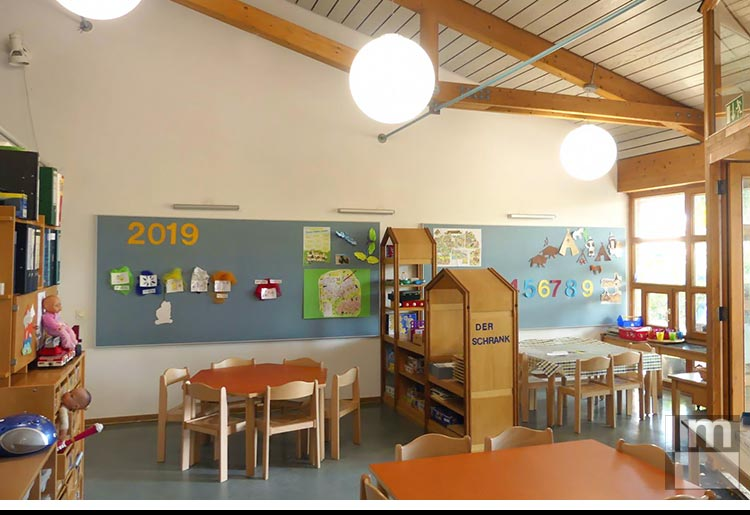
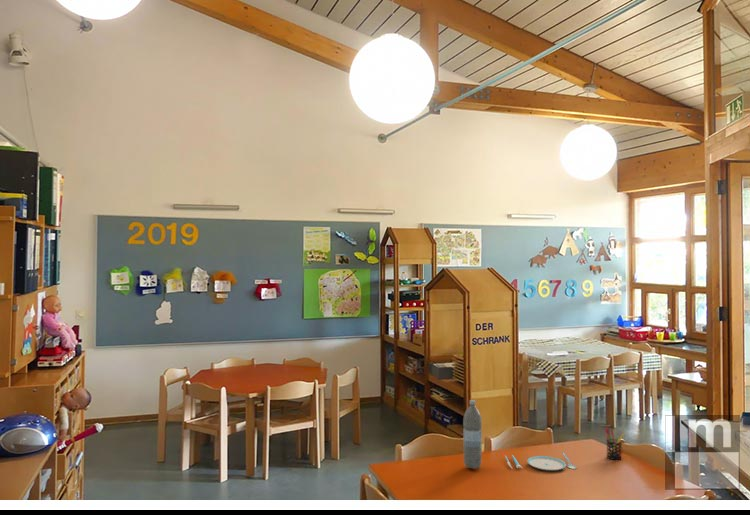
+ pen holder [605,427,624,461]
+ plate [504,452,577,472]
+ water bottle [462,399,483,470]
